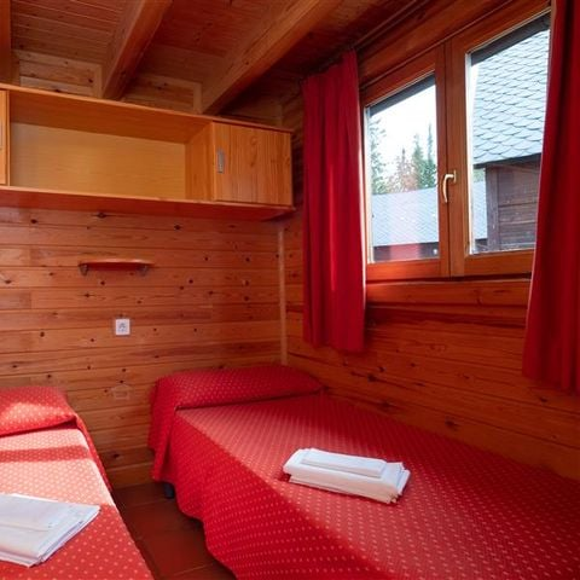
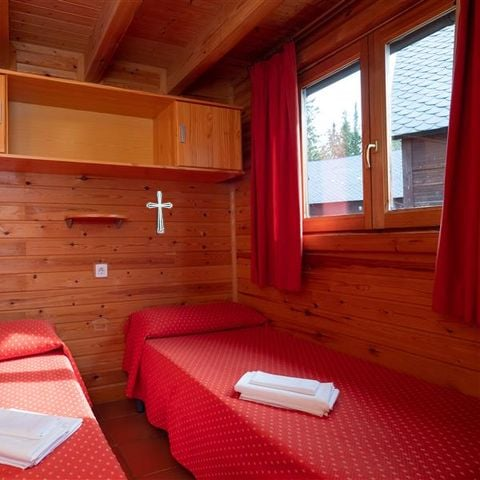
+ decorative cross [145,190,173,234]
